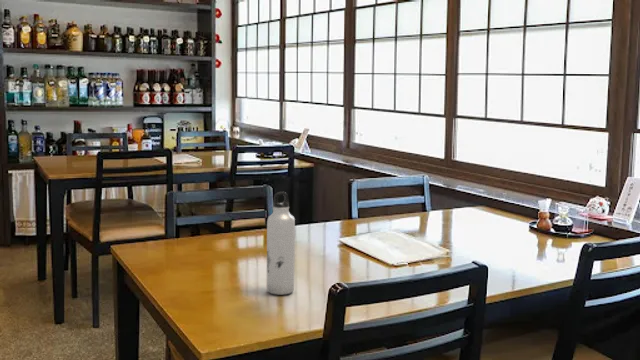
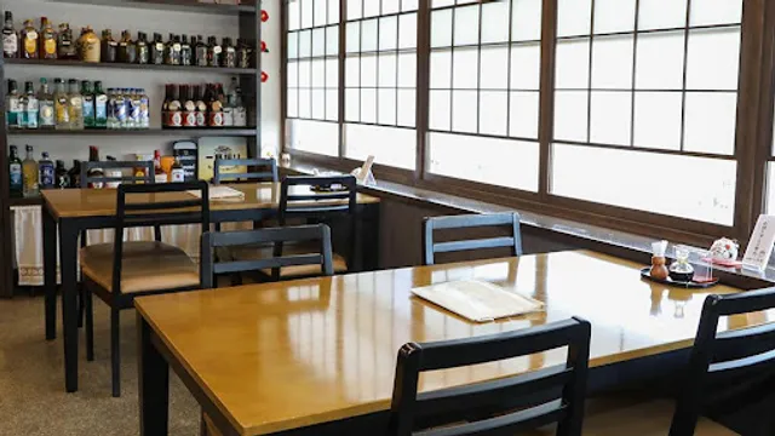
- water bottle [266,191,296,296]
